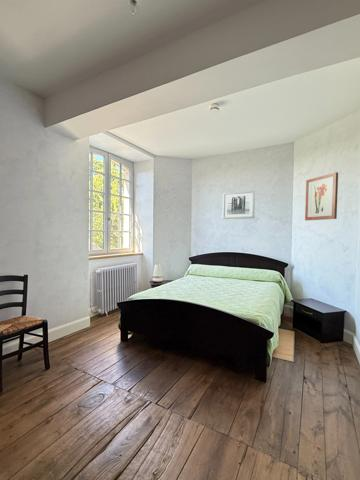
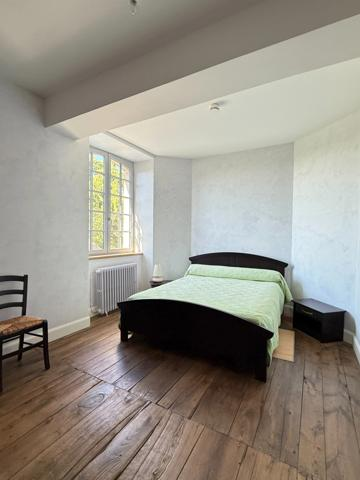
- wall art [222,189,256,220]
- wall art [304,171,339,221]
